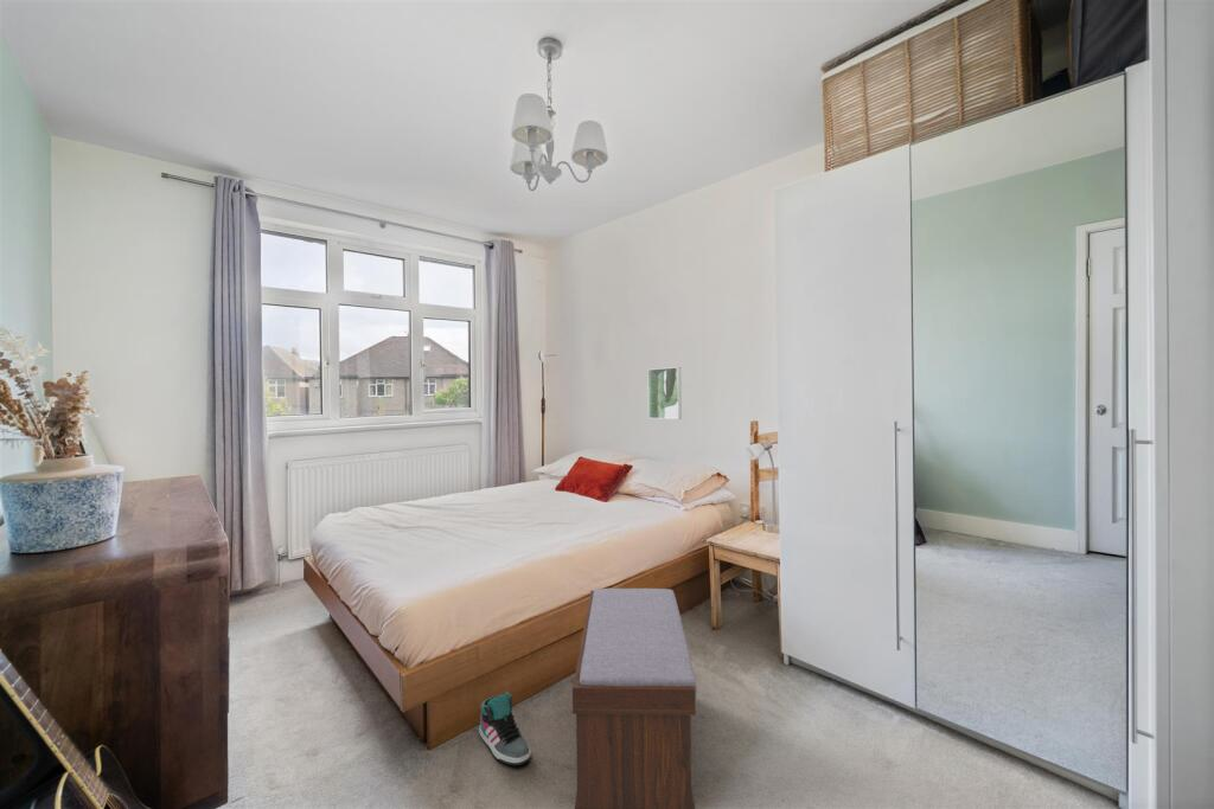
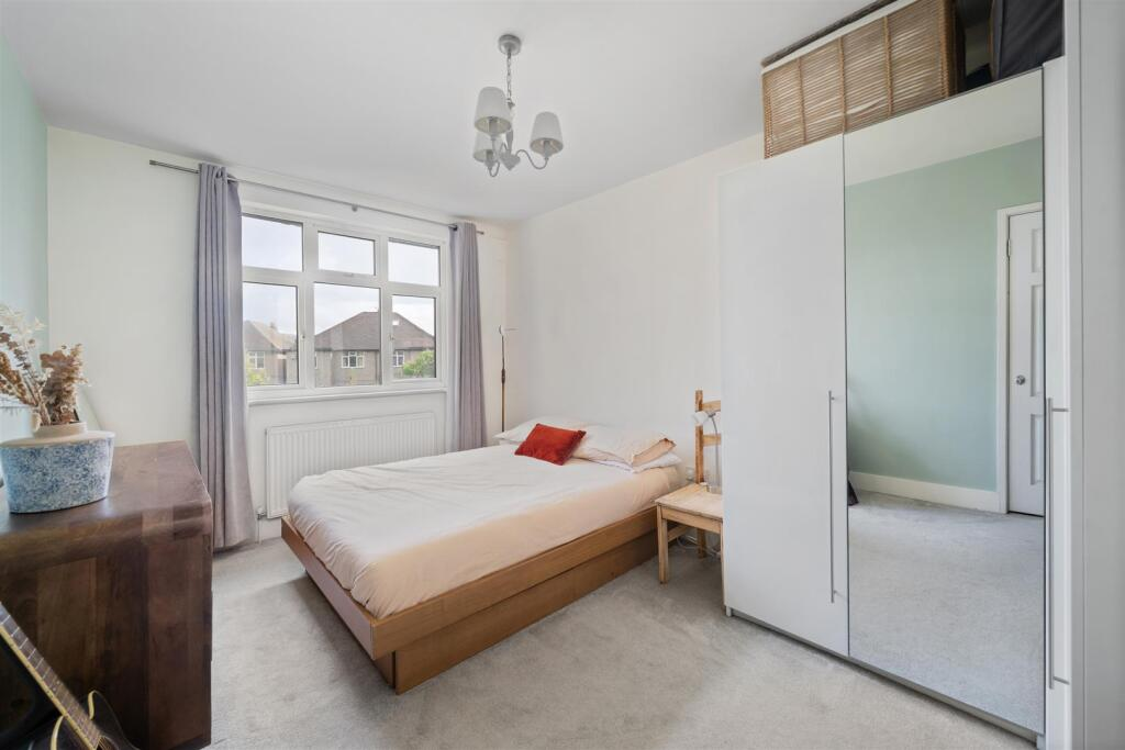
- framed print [646,366,683,420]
- bench [571,588,698,809]
- sneaker [478,691,532,766]
